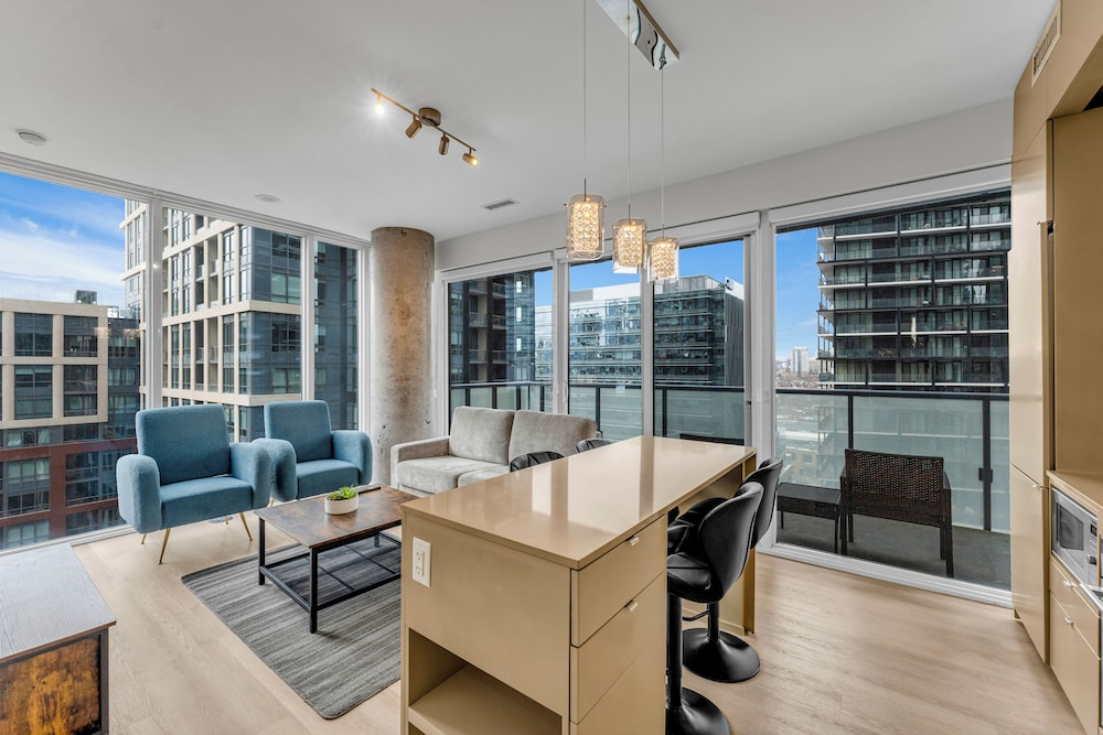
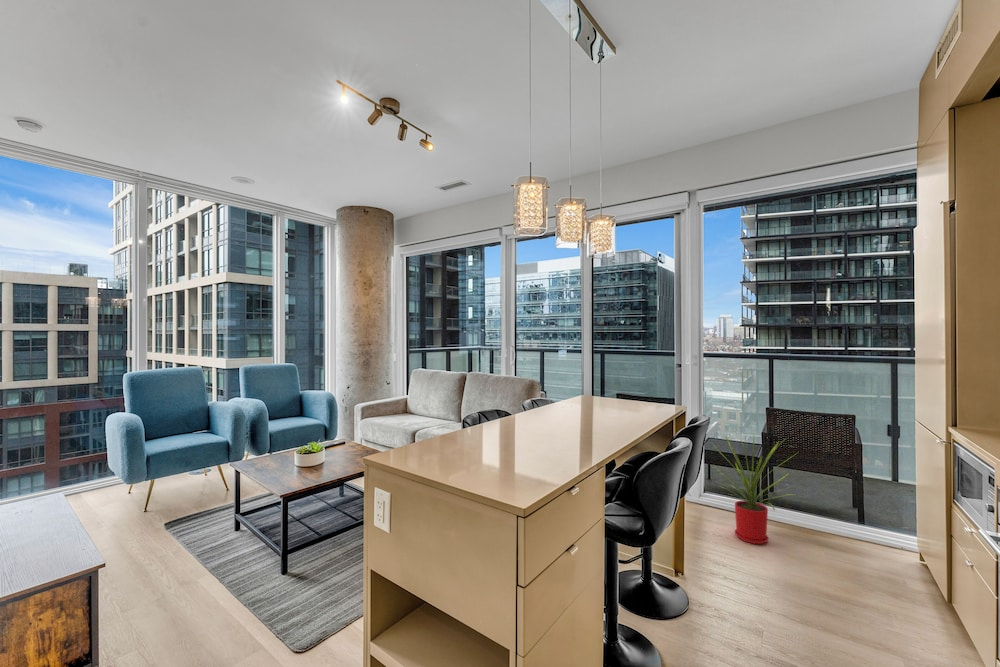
+ house plant [710,435,803,545]
